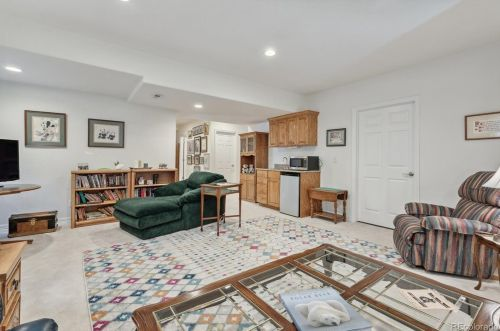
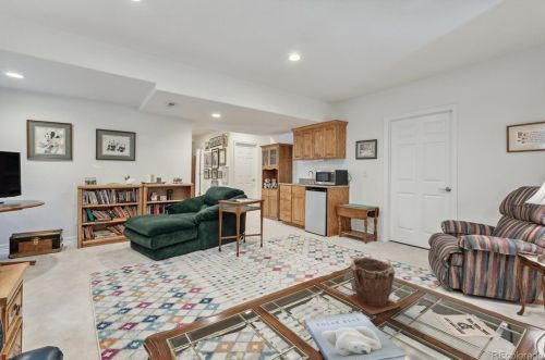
+ plant pot [343,256,401,315]
